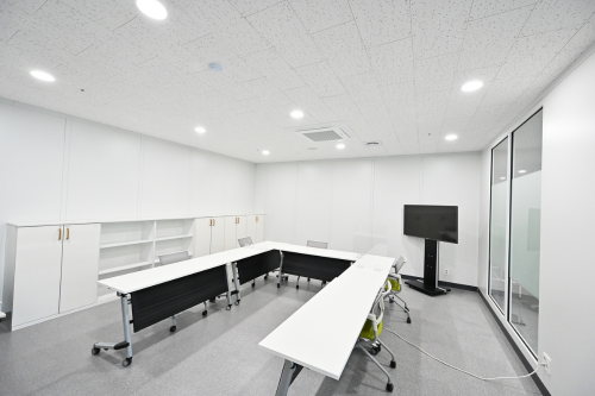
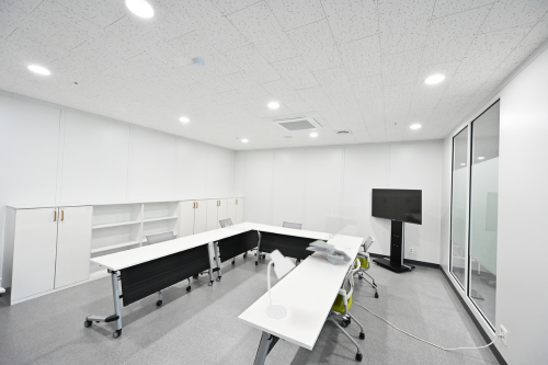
+ architectural model [306,238,353,265]
+ desk lamp [264,249,297,321]
